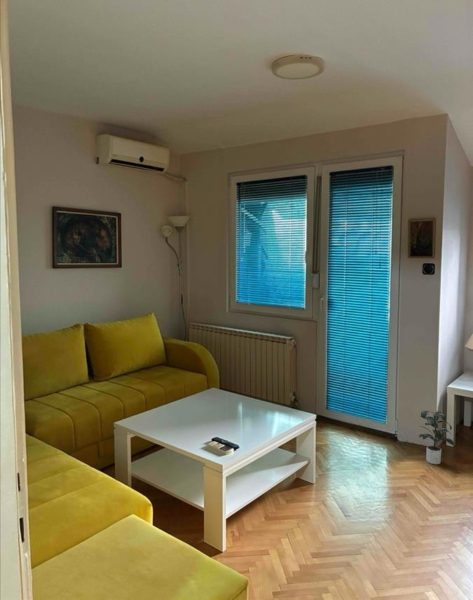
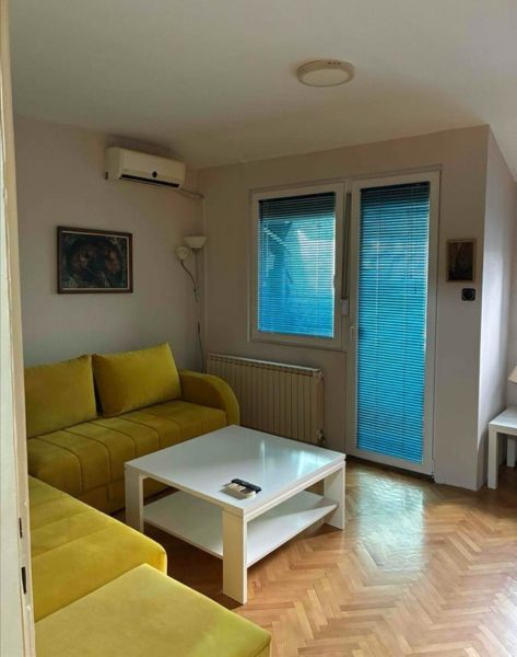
- potted plant [418,409,455,465]
